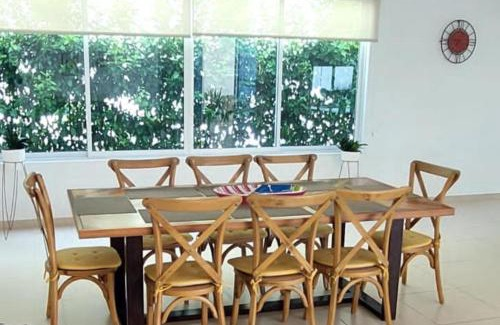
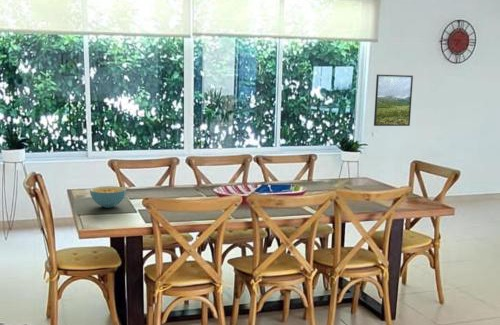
+ cereal bowl [89,185,127,209]
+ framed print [373,73,414,127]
